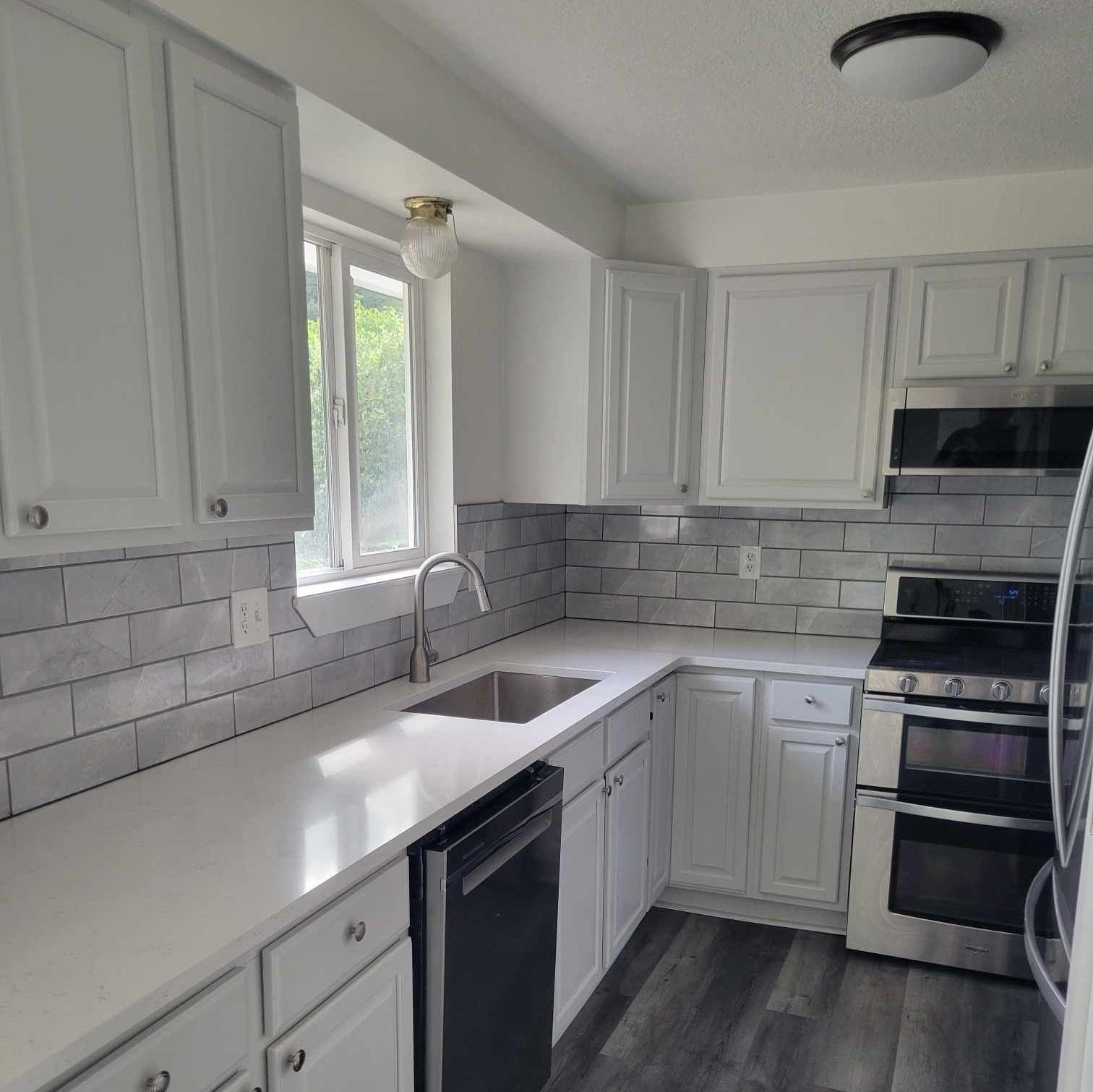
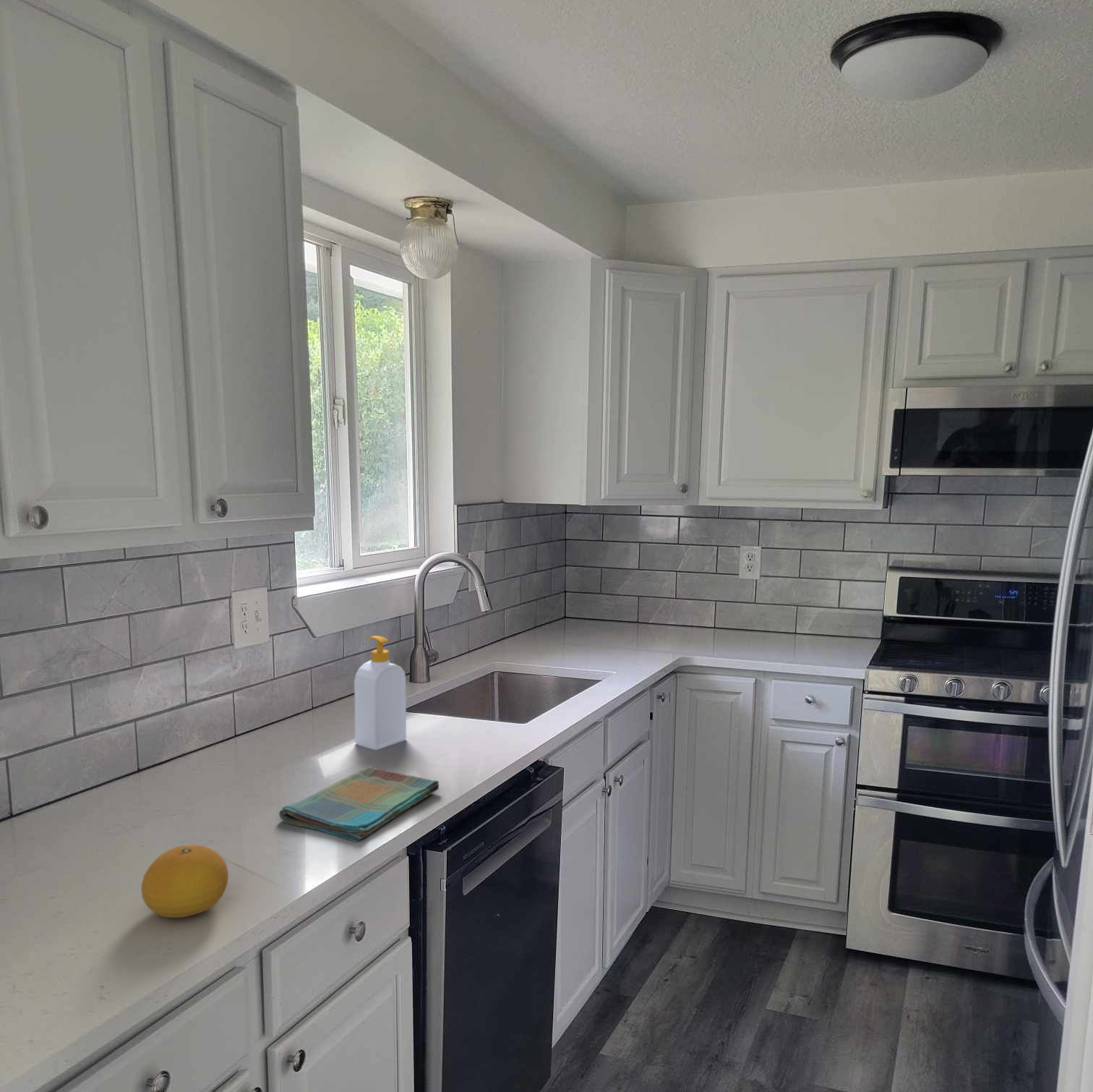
+ dish towel [278,766,440,843]
+ fruit [140,844,229,918]
+ soap bottle [353,635,407,751]
